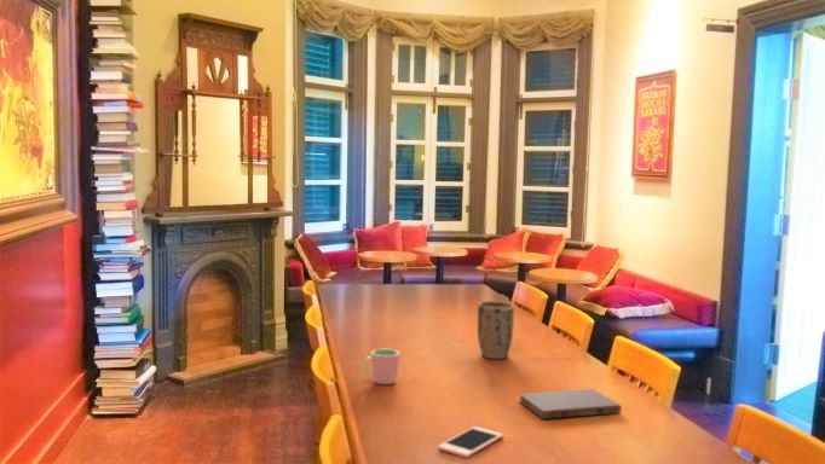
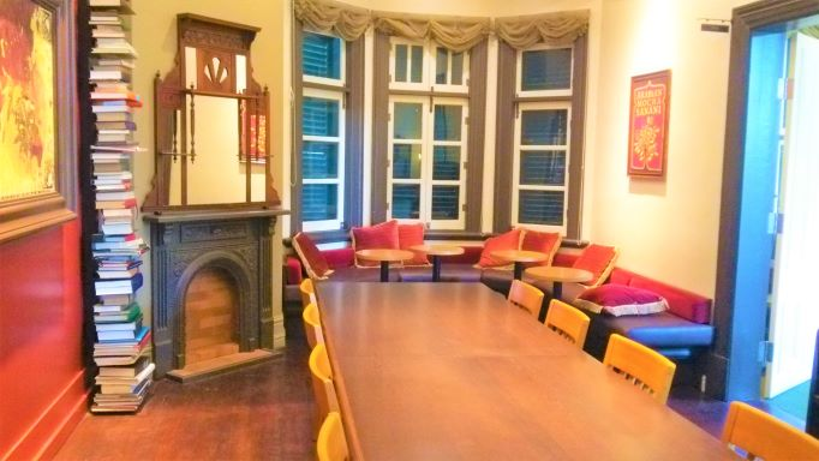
- book [518,388,623,420]
- cup [362,348,400,385]
- plant pot [477,300,515,360]
- cell phone [437,425,504,459]
